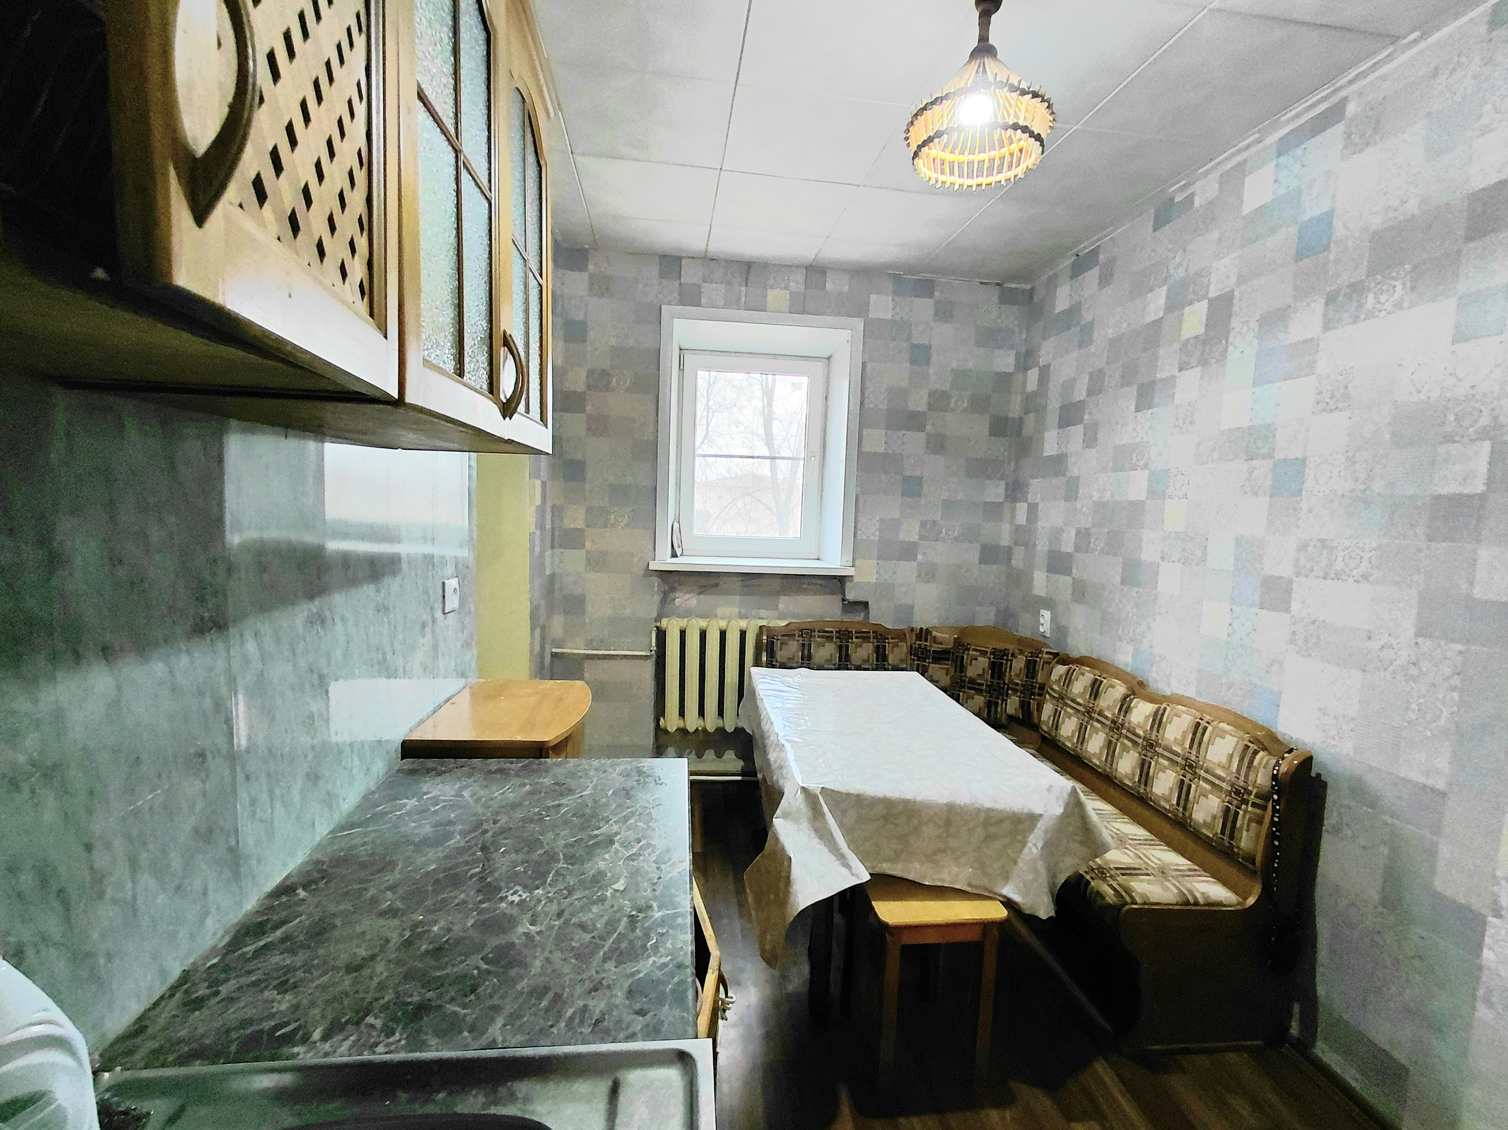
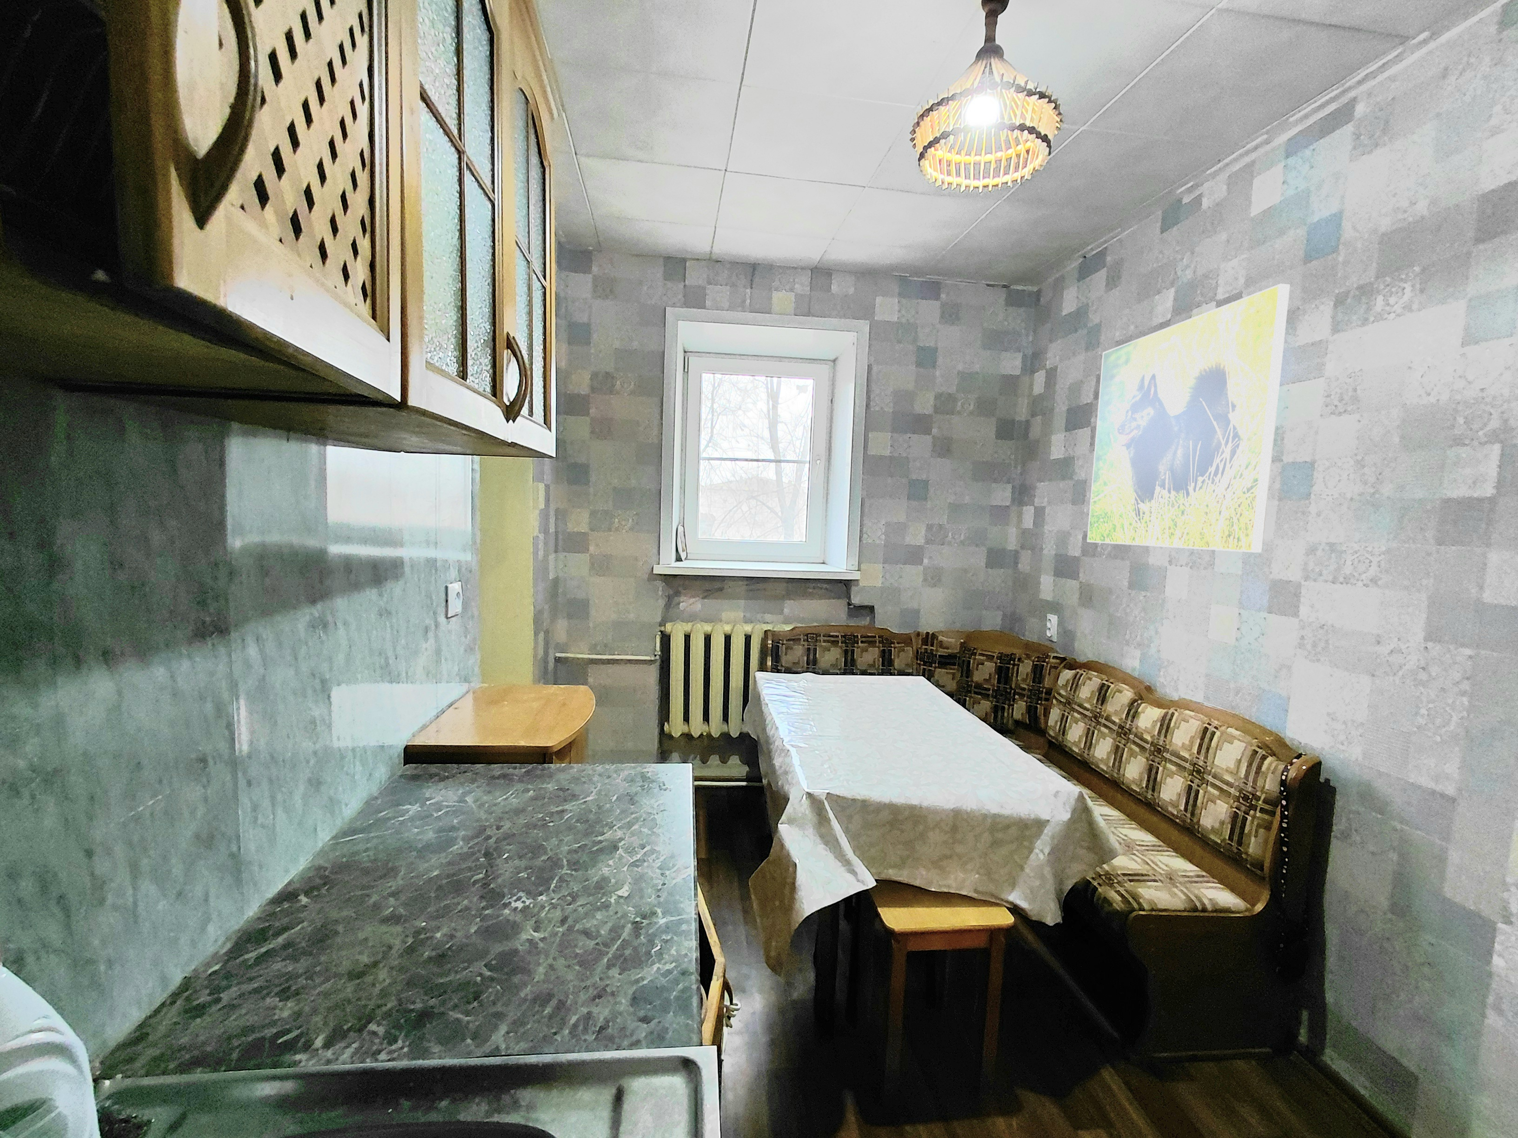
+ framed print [1087,283,1291,553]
